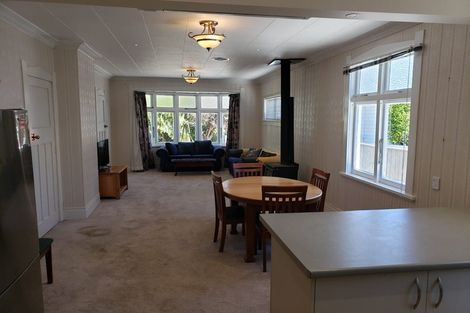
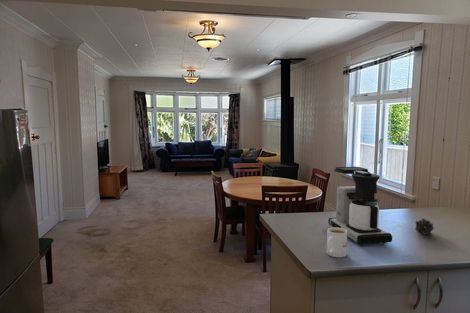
+ mug [326,227,348,258]
+ coffee maker [327,166,393,246]
+ fruit [414,217,435,236]
